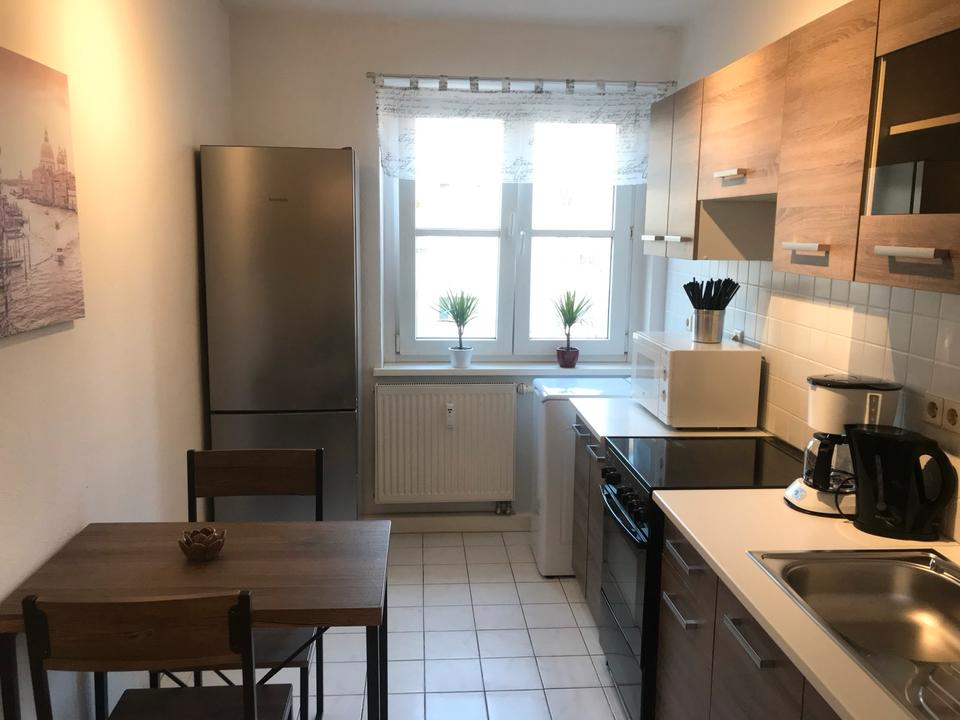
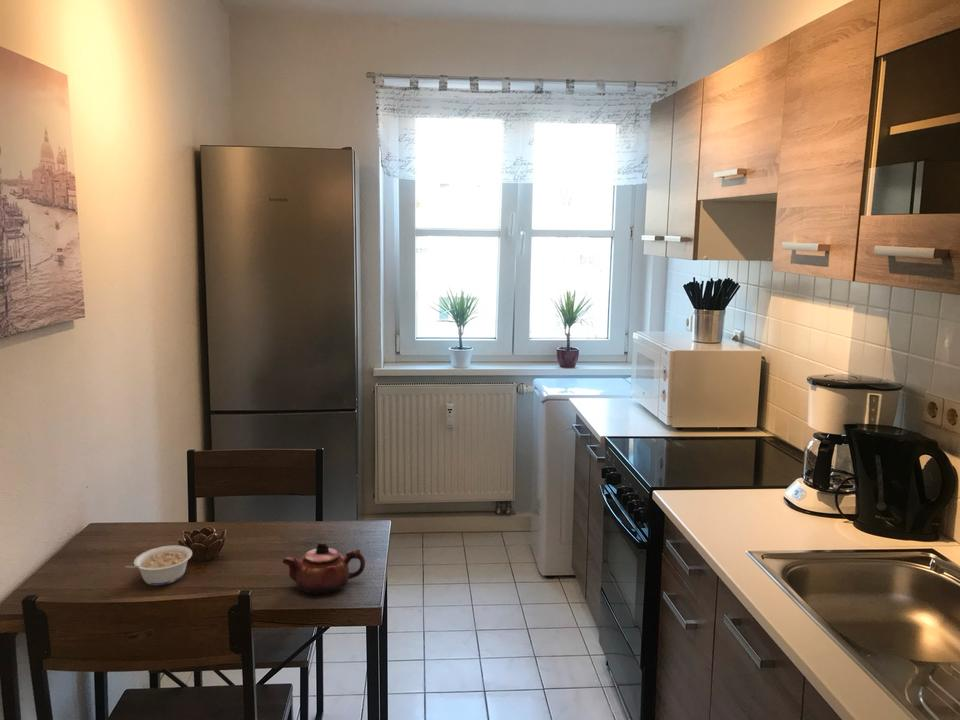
+ legume [124,544,193,586]
+ teapot [282,541,366,595]
